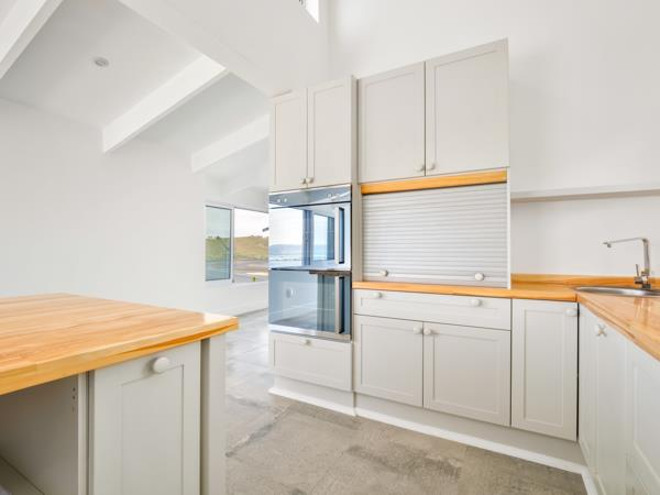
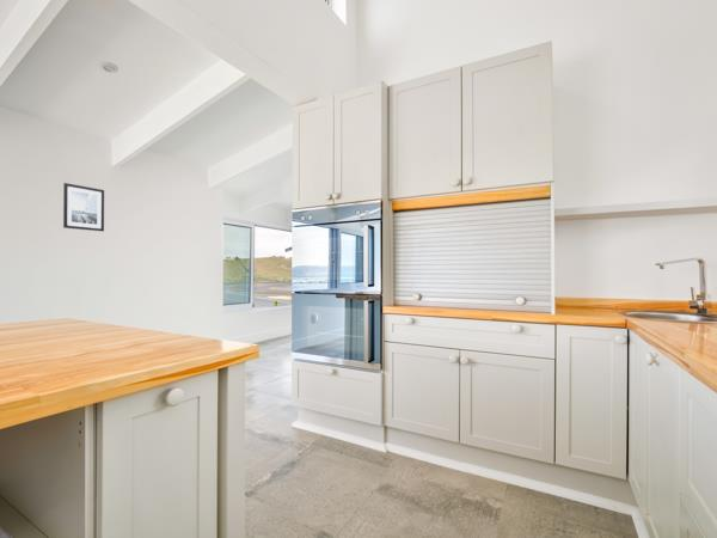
+ wall art [62,182,105,232]
